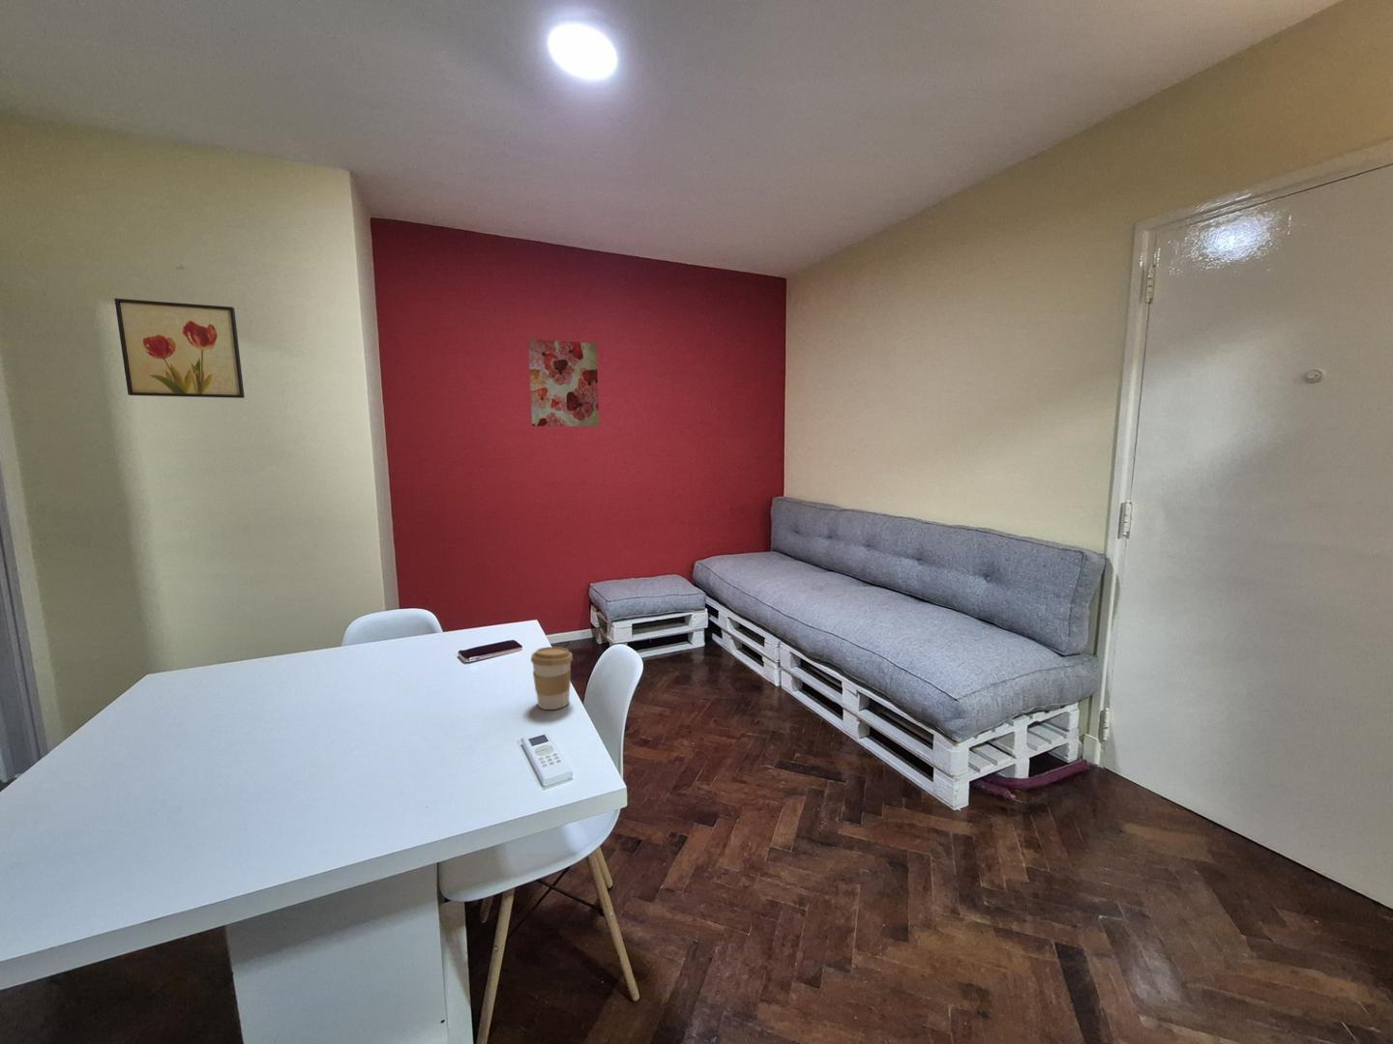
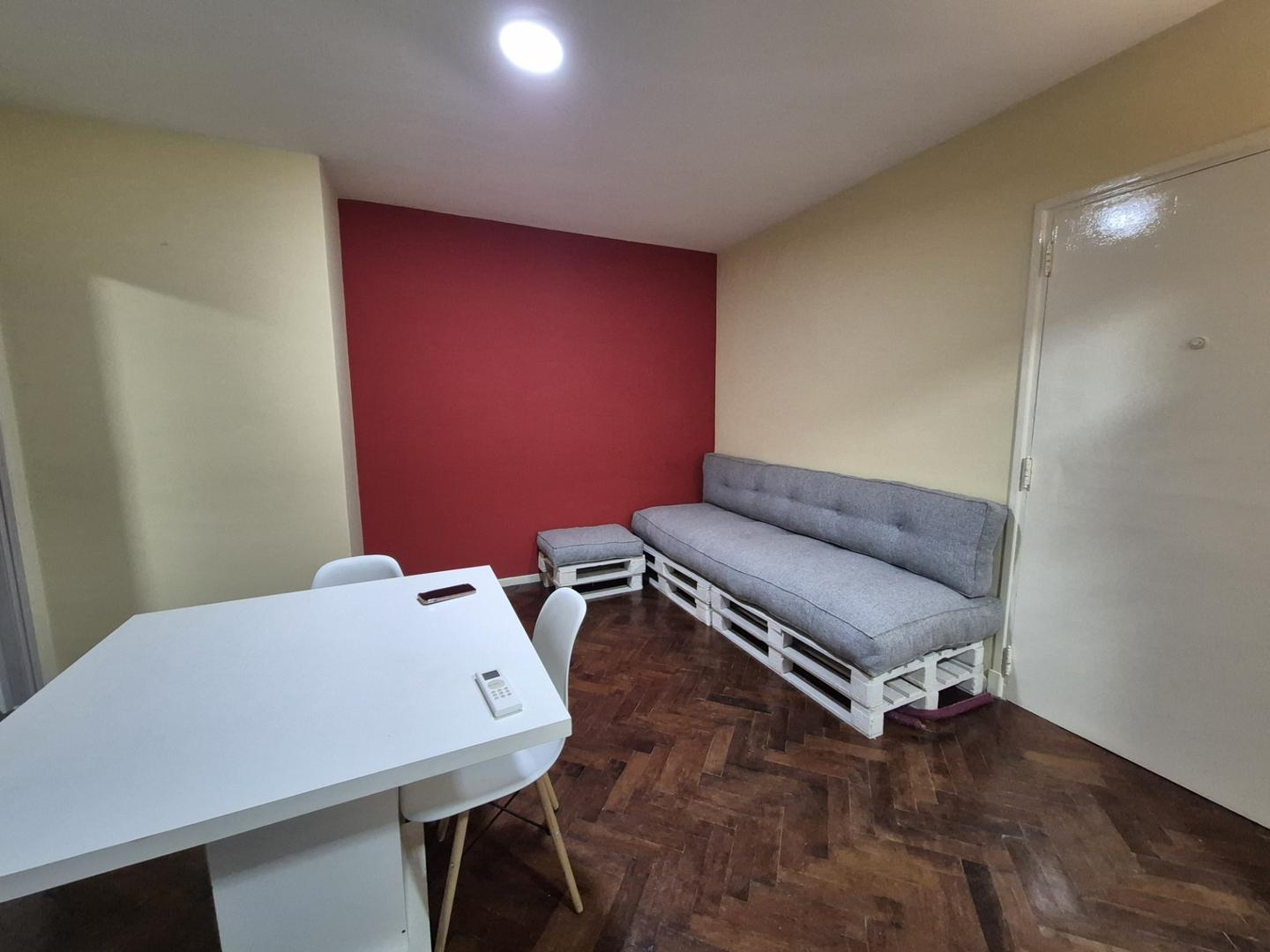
- wall art [528,339,600,428]
- coffee cup [530,646,574,711]
- wall art [113,297,246,399]
